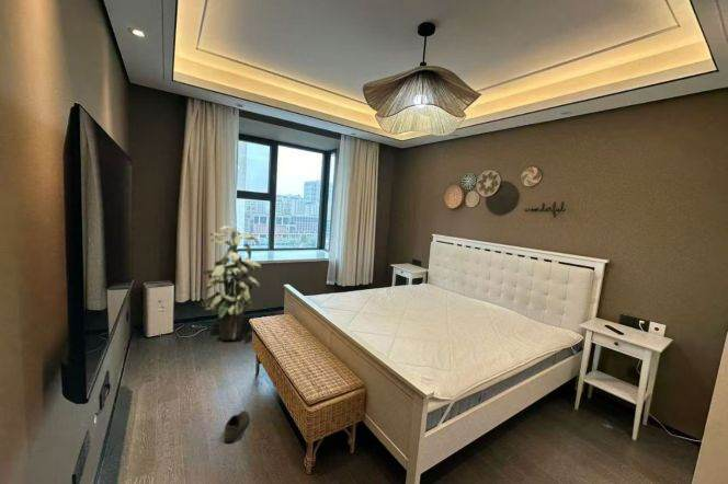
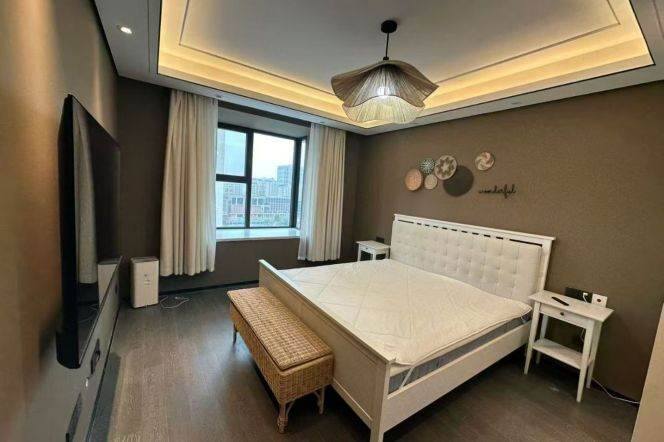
- shoe [223,410,250,443]
- indoor plant [198,224,262,341]
